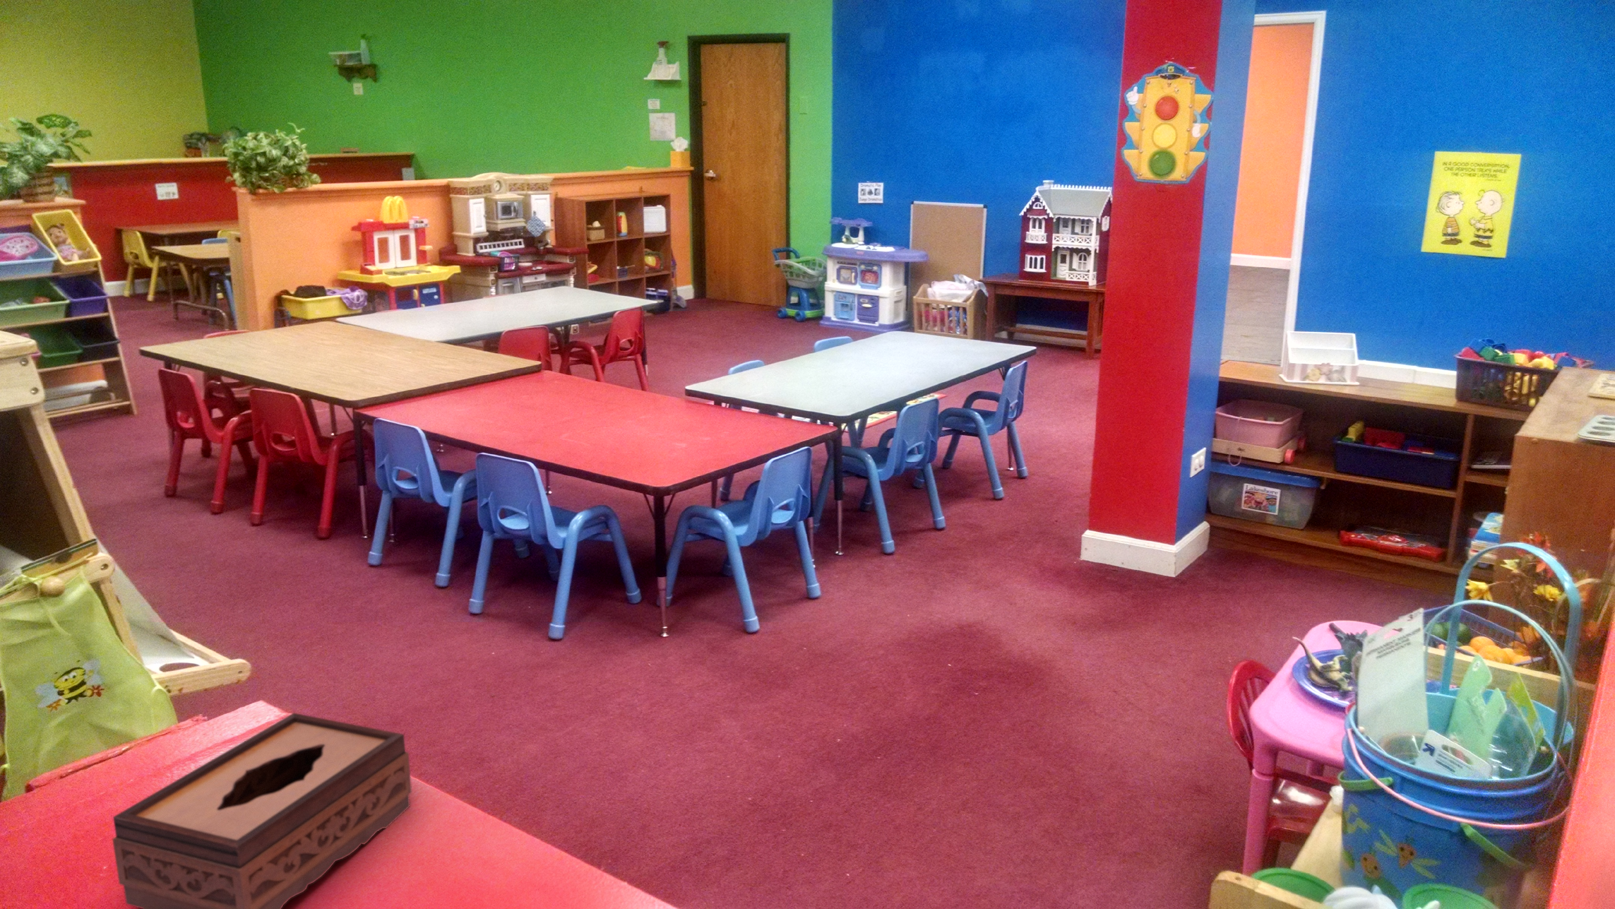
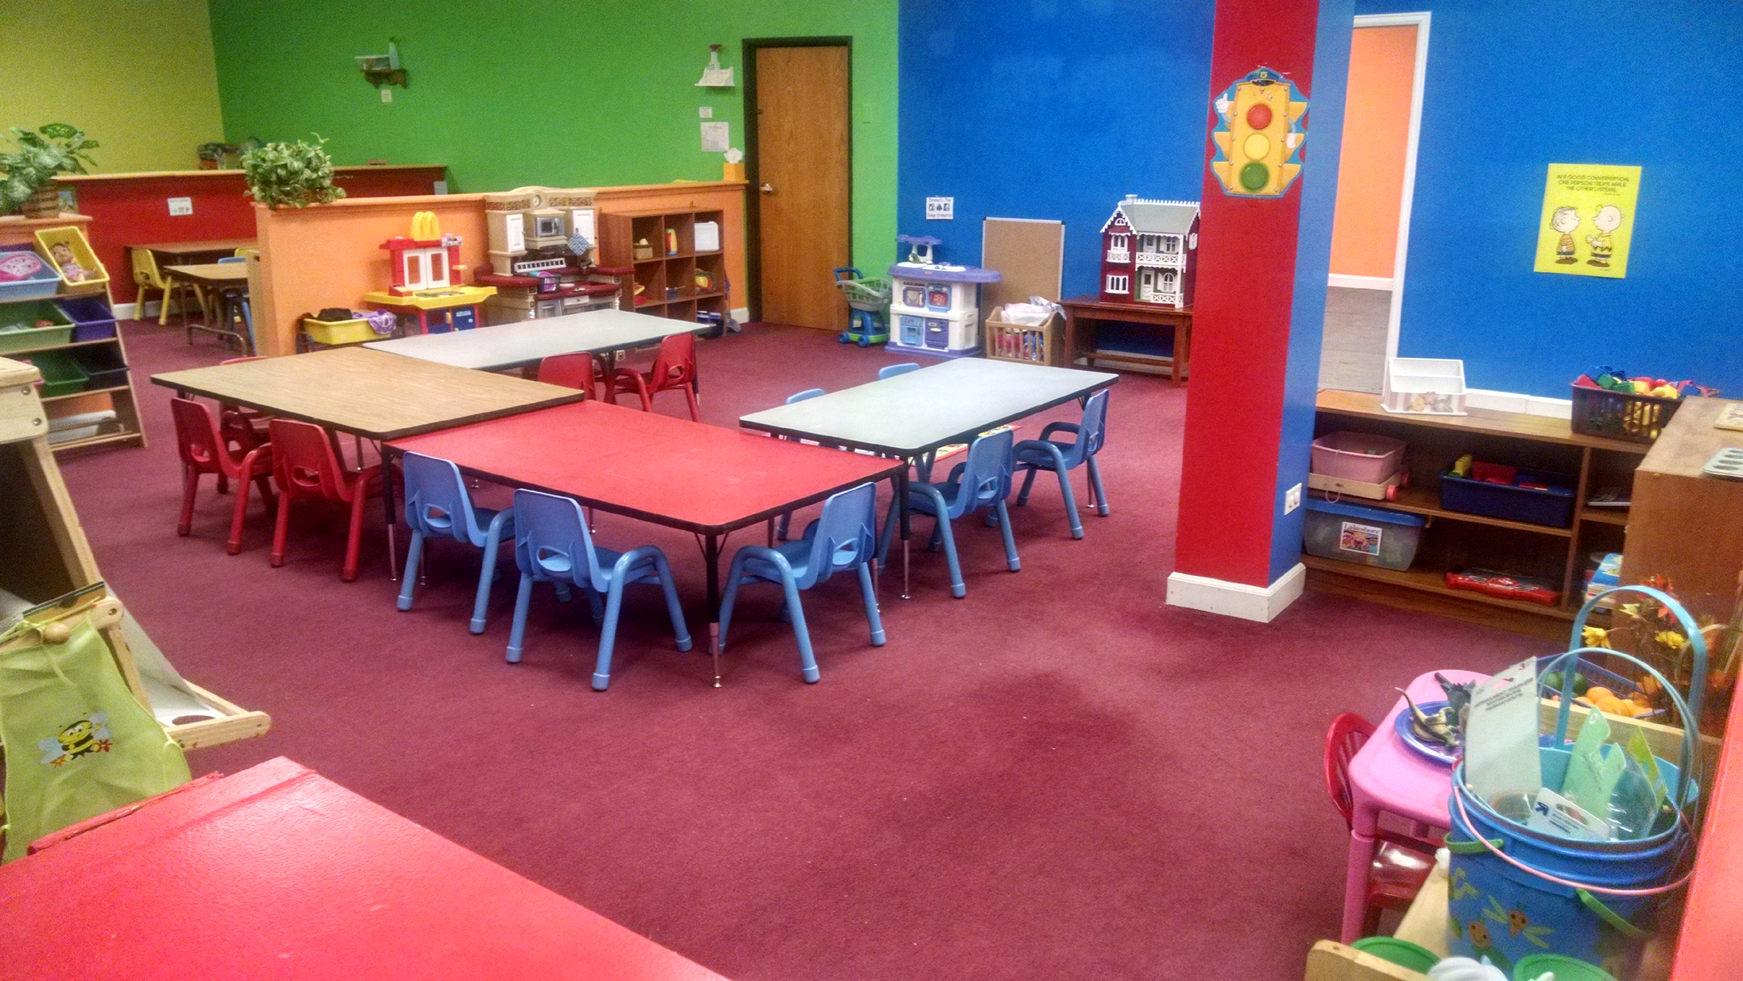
- tissue box [112,713,413,909]
